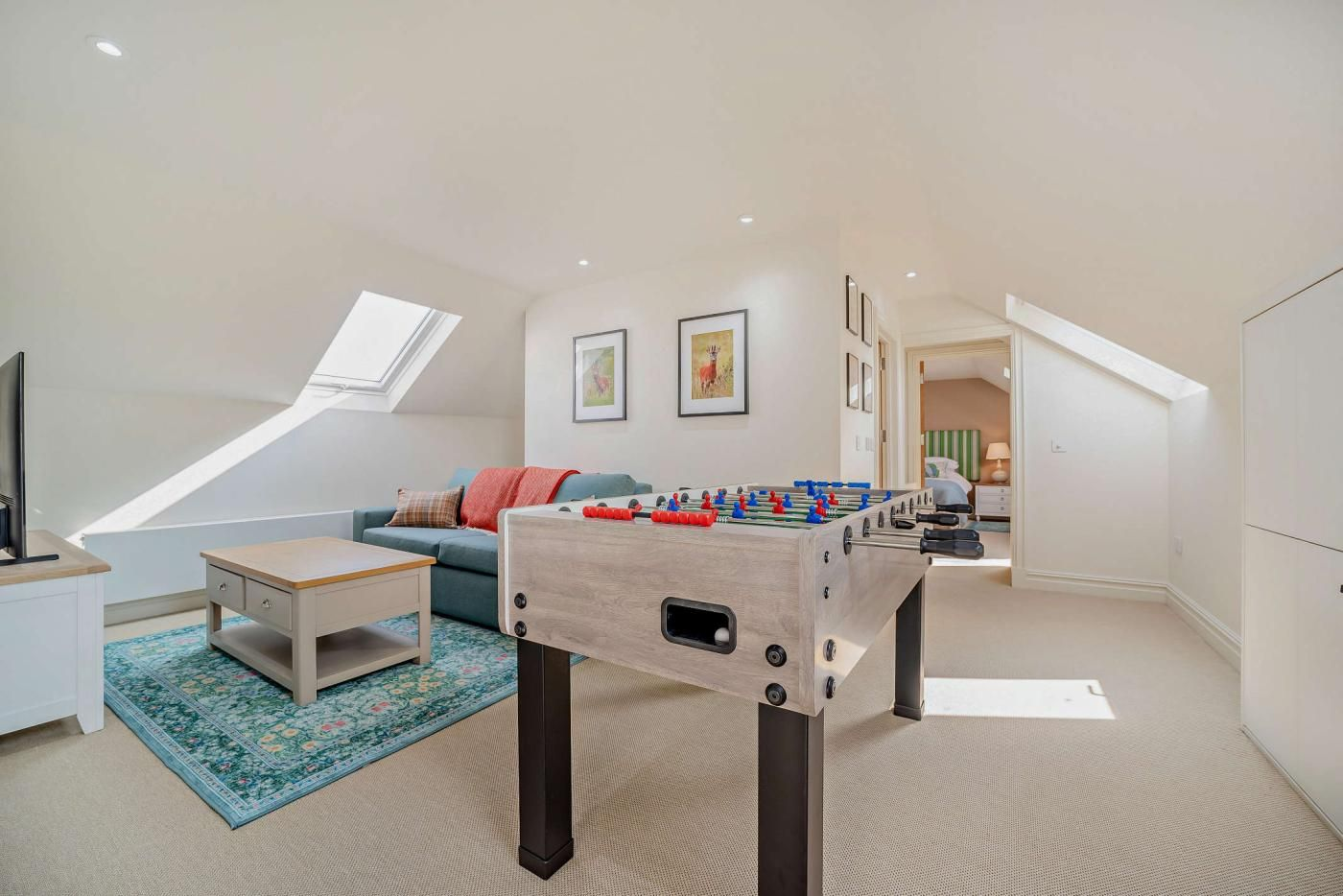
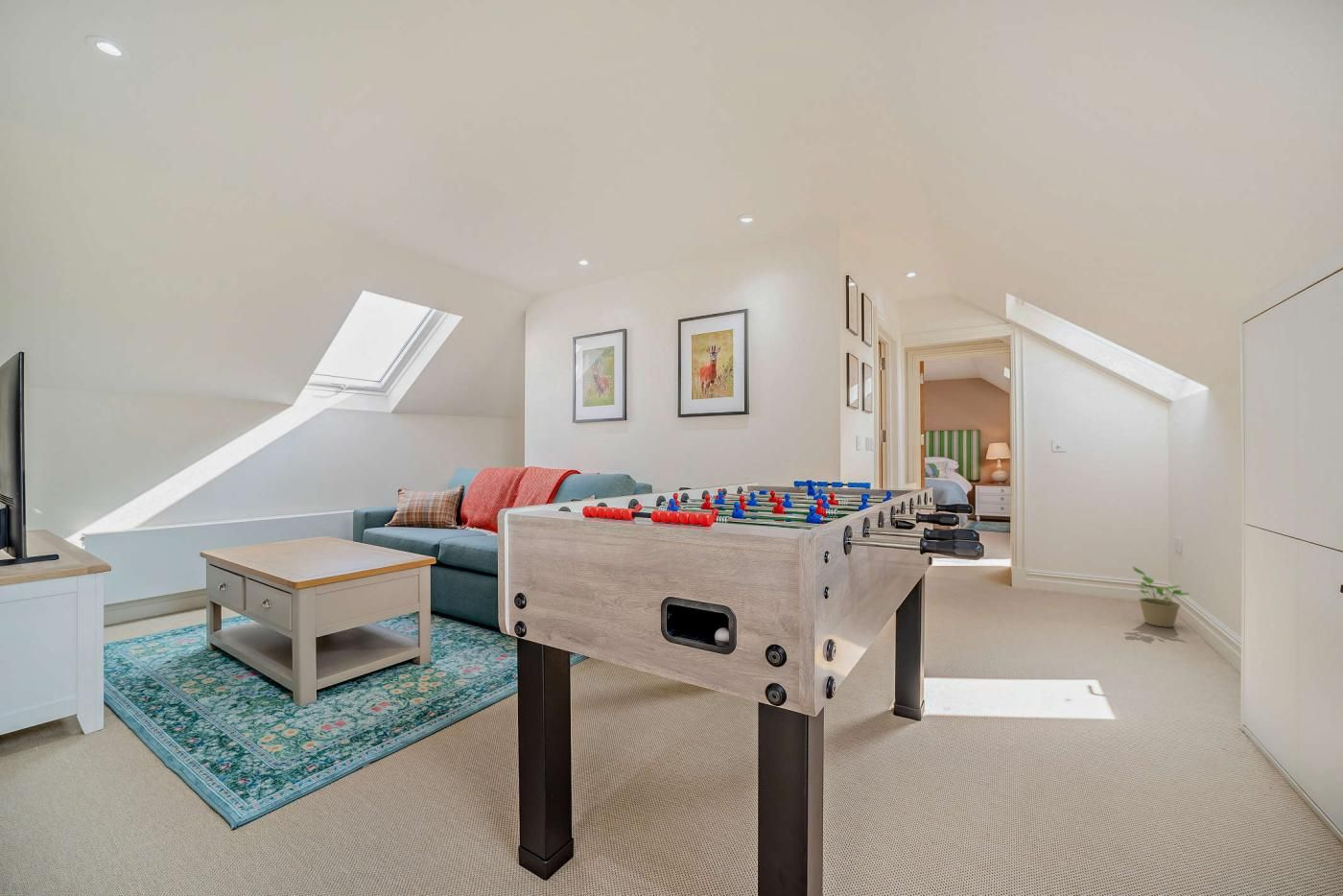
+ potted plant [1131,565,1190,628]
